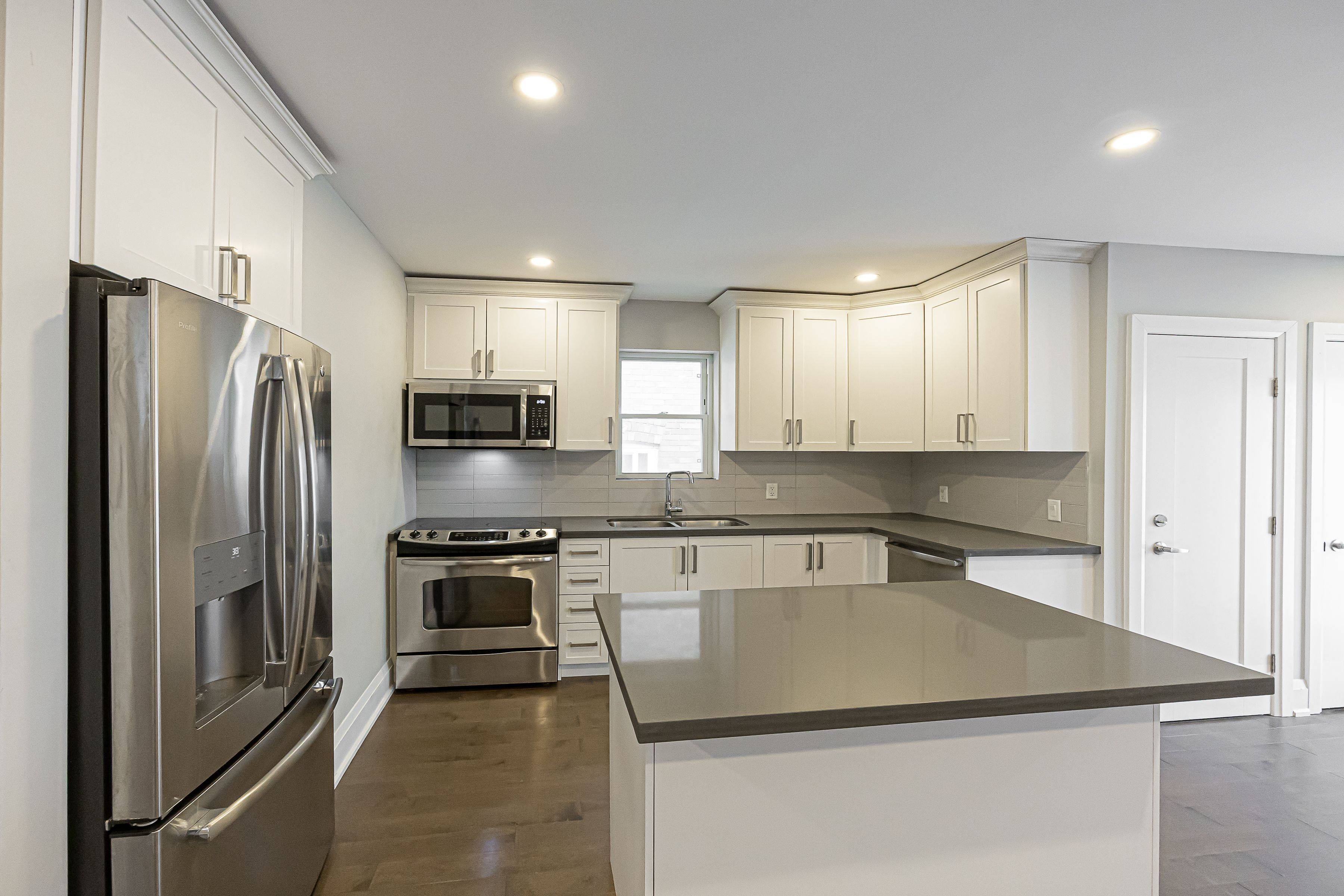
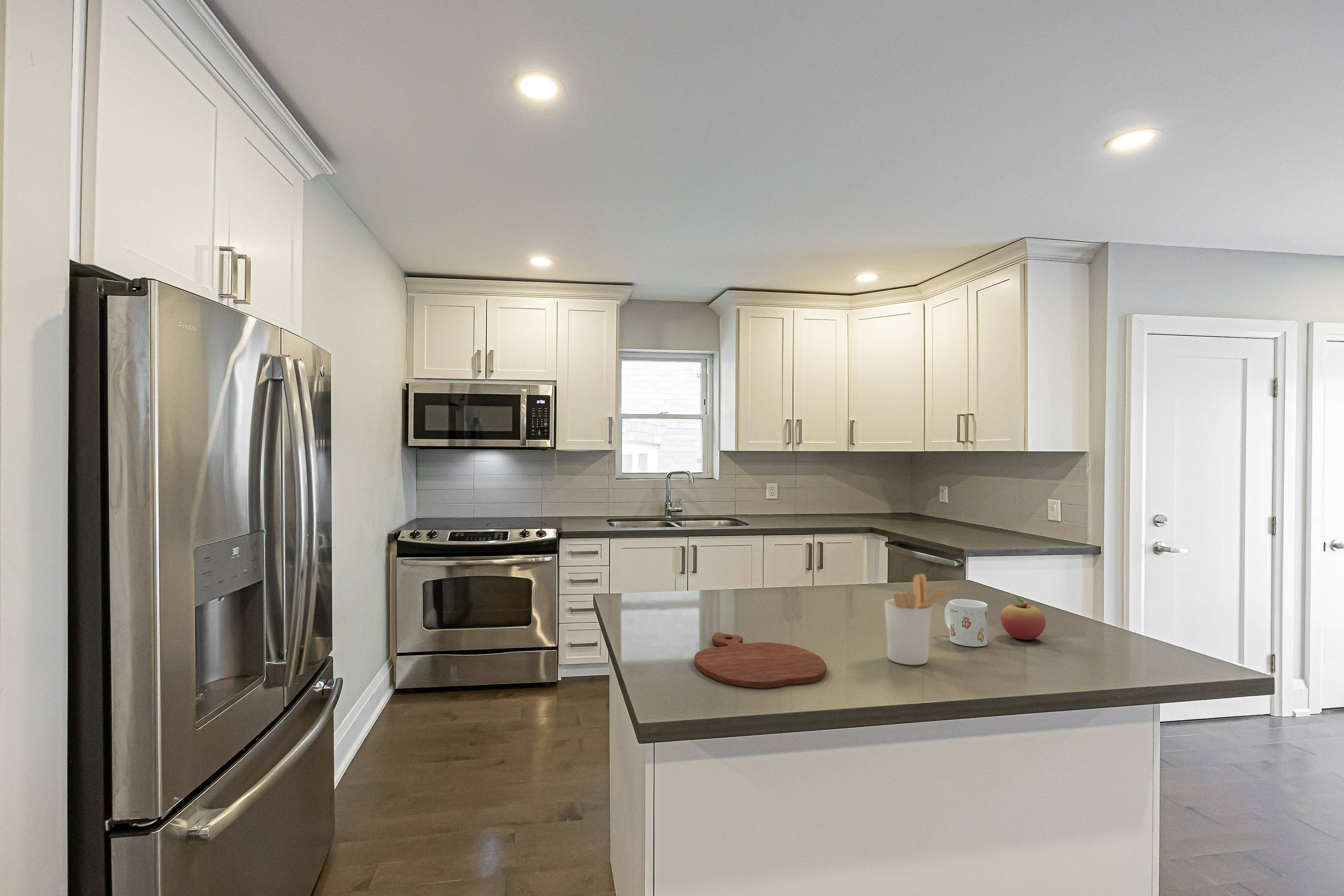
+ fruit [1000,592,1046,640]
+ cutting board [694,632,827,688]
+ mug [944,599,988,647]
+ utensil holder [884,573,958,665]
